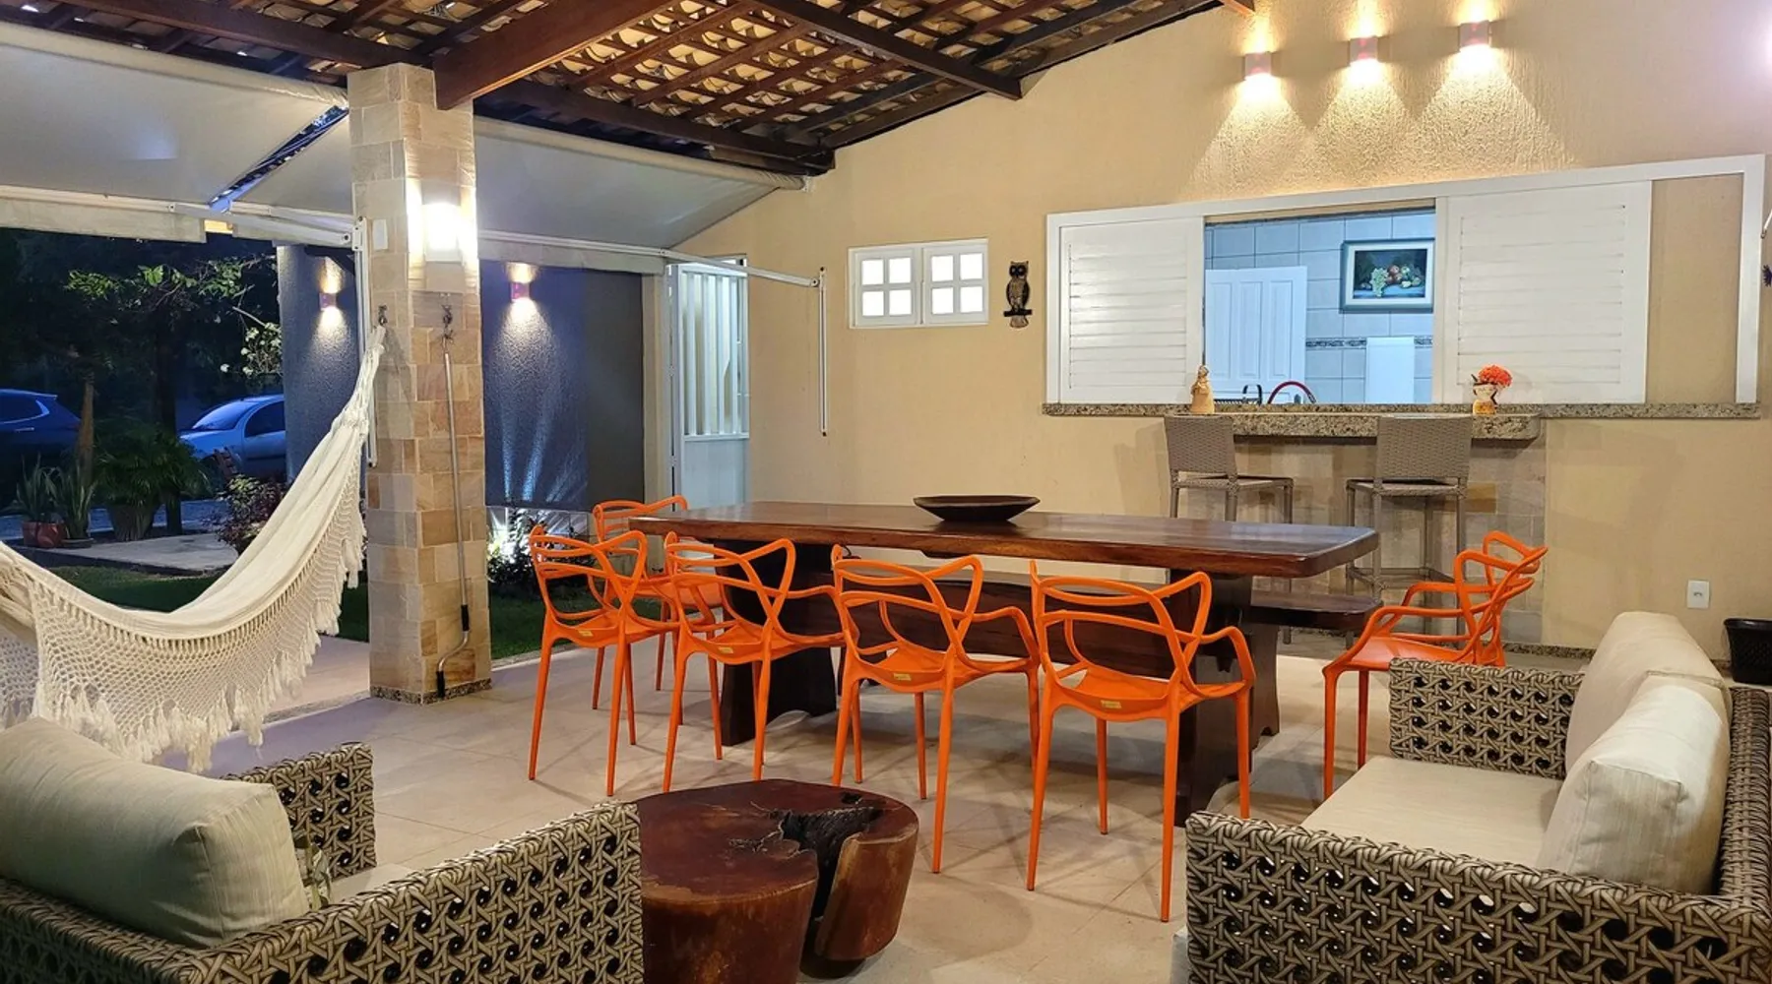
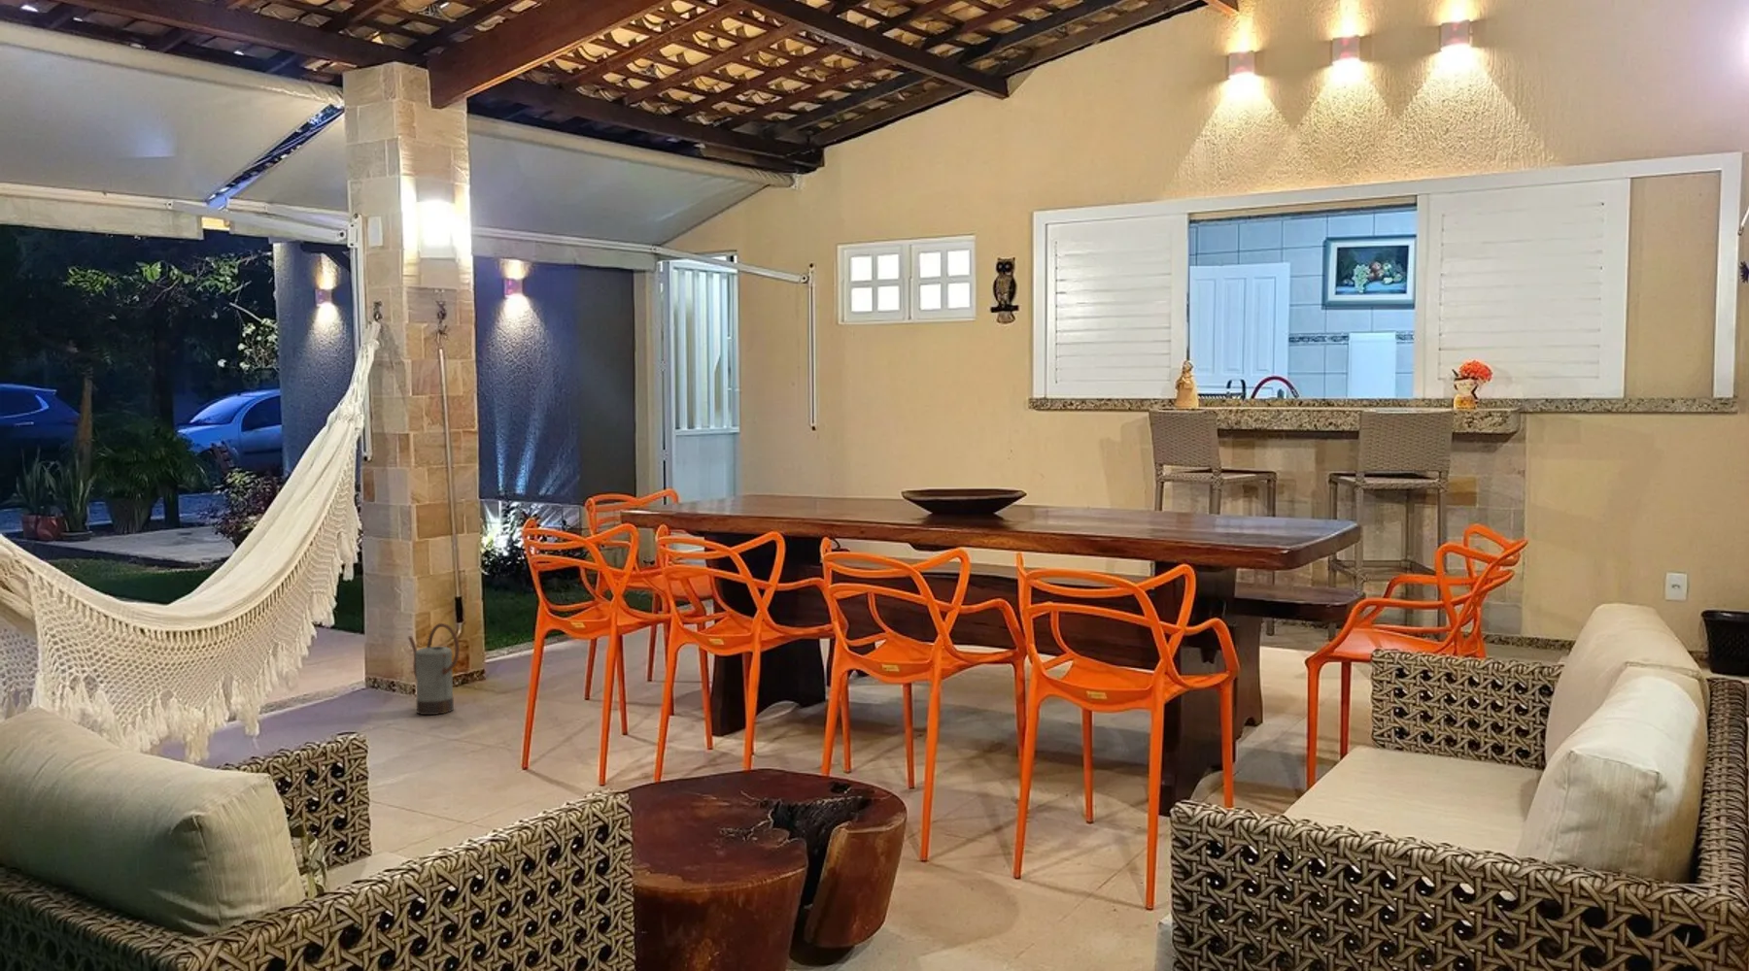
+ watering can [407,622,461,715]
